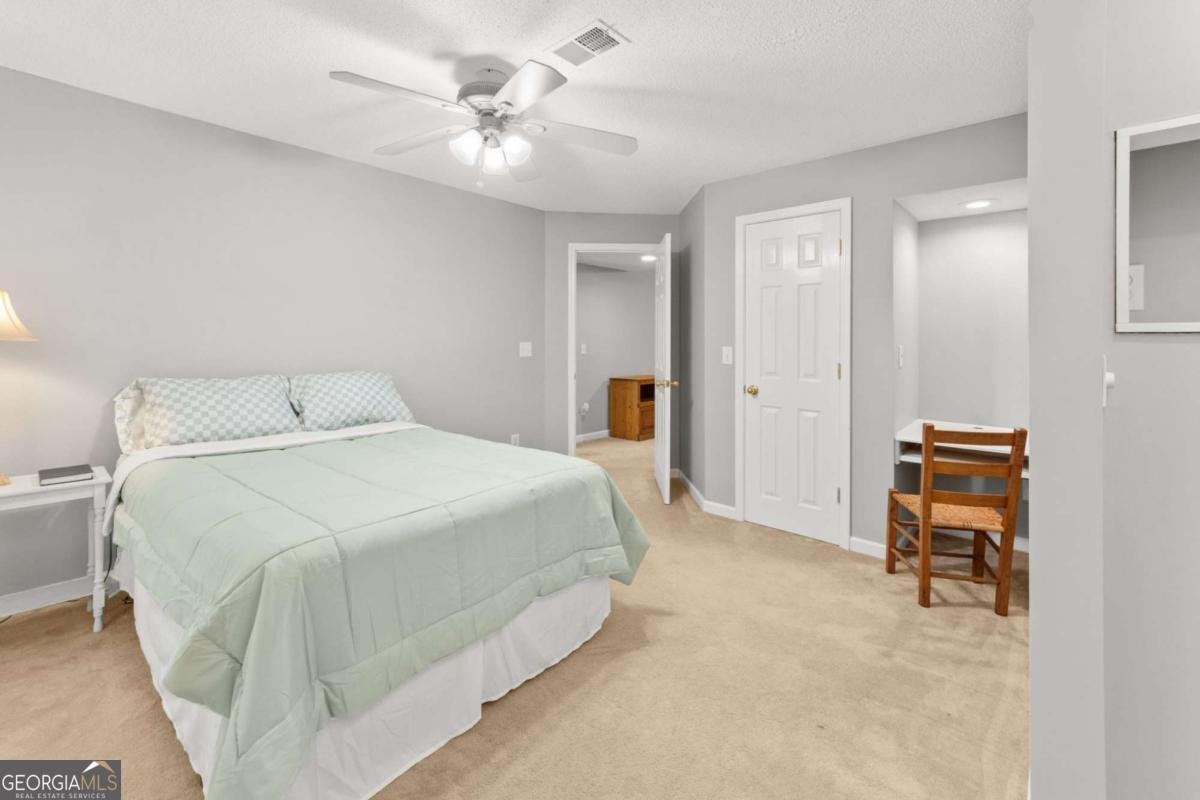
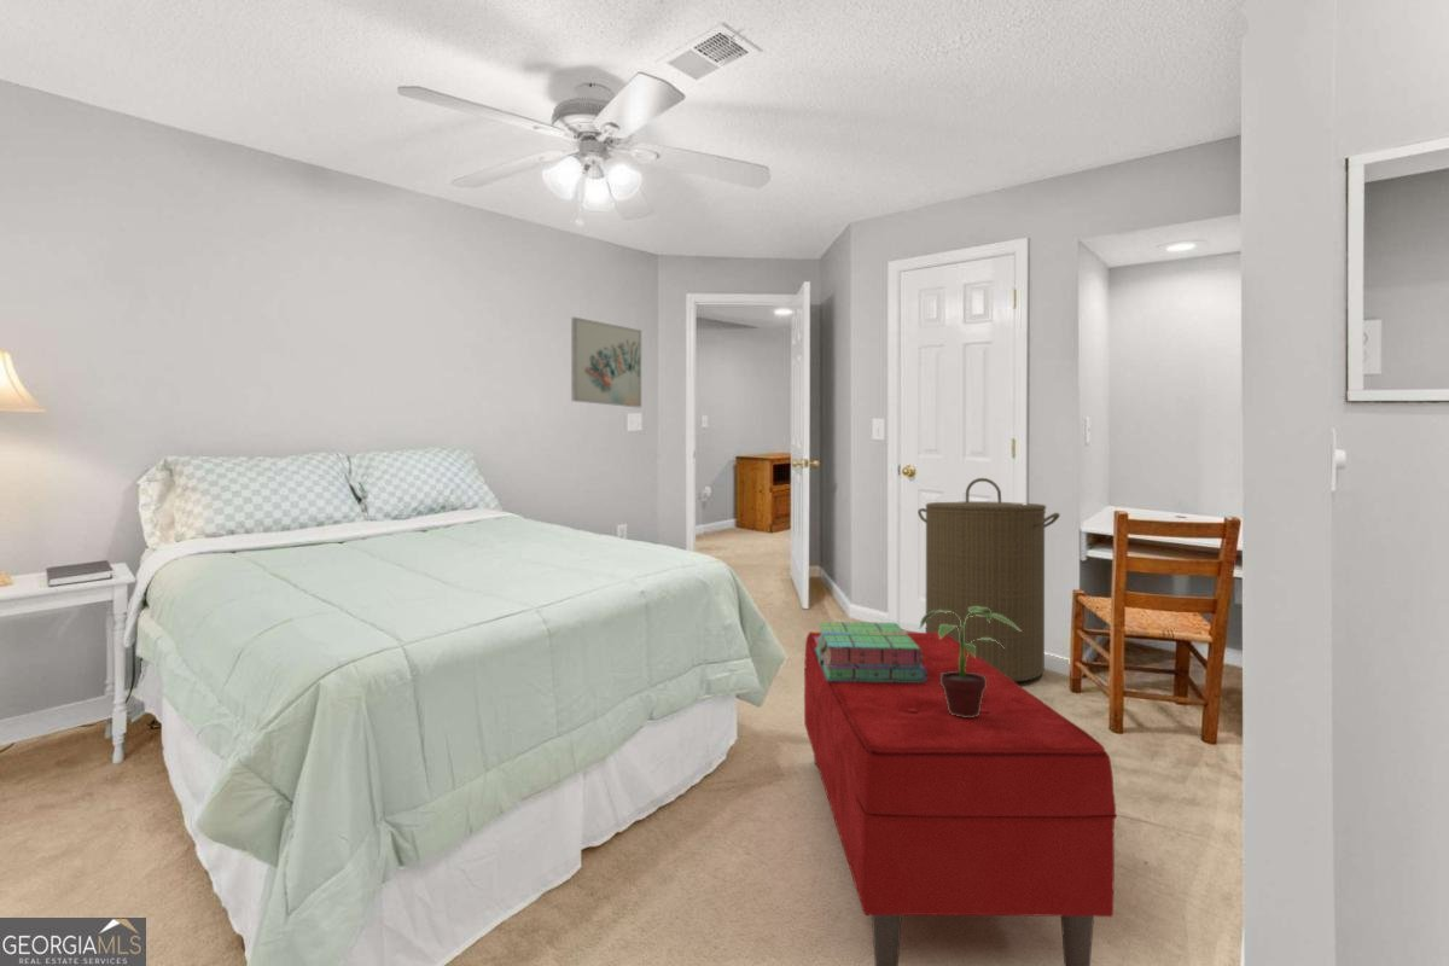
+ bench [803,632,1118,966]
+ stack of books [814,621,927,682]
+ laundry hamper [916,477,1061,682]
+ potted plant [919,606,1022,717]
+ wall art [570,316,642,408]
